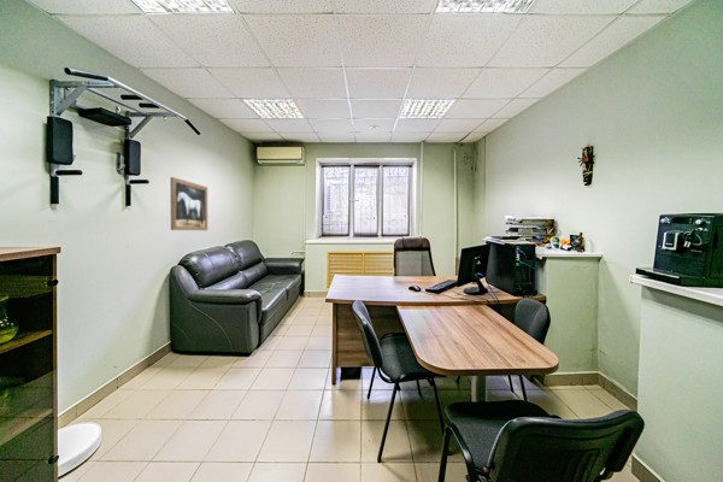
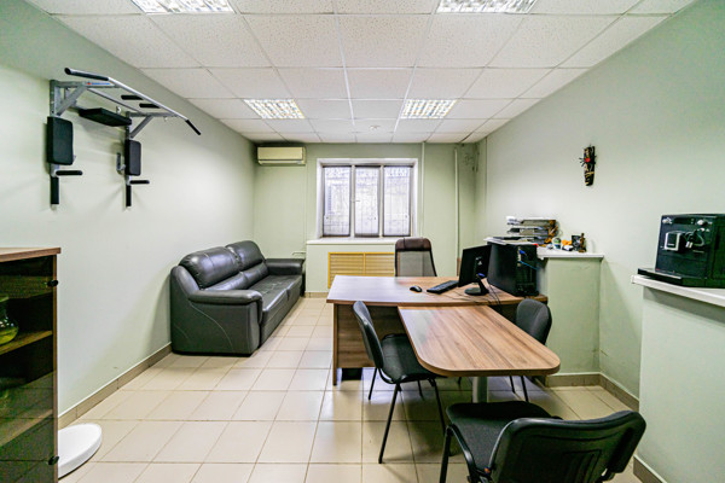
- wall art [169,176,208,231]
